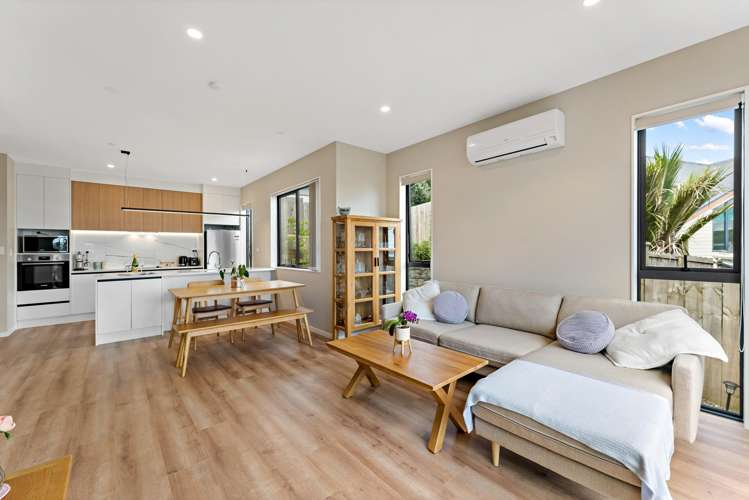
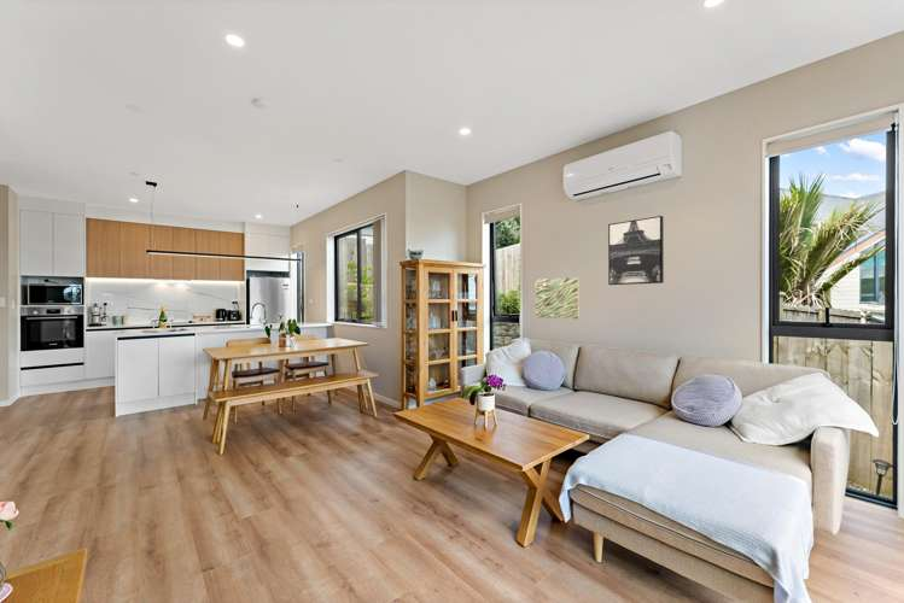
+ wall art [607,215,665,286]
+ wall art [535,276,579,320]
